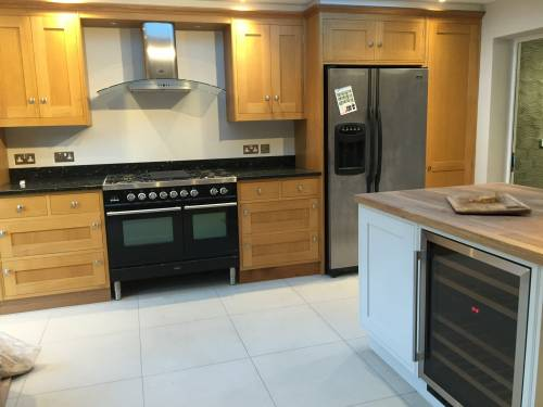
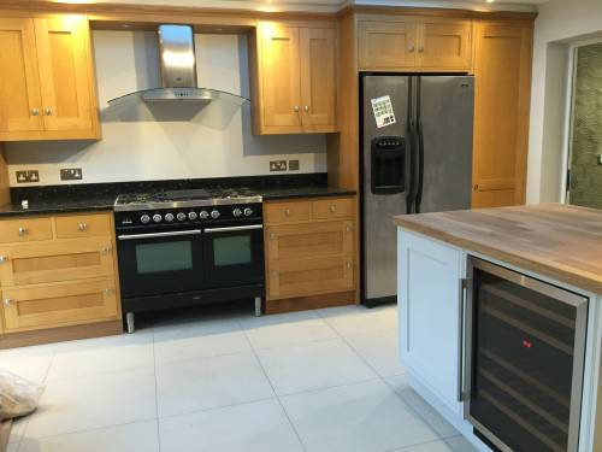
- cutting board [444,190,533,215]
